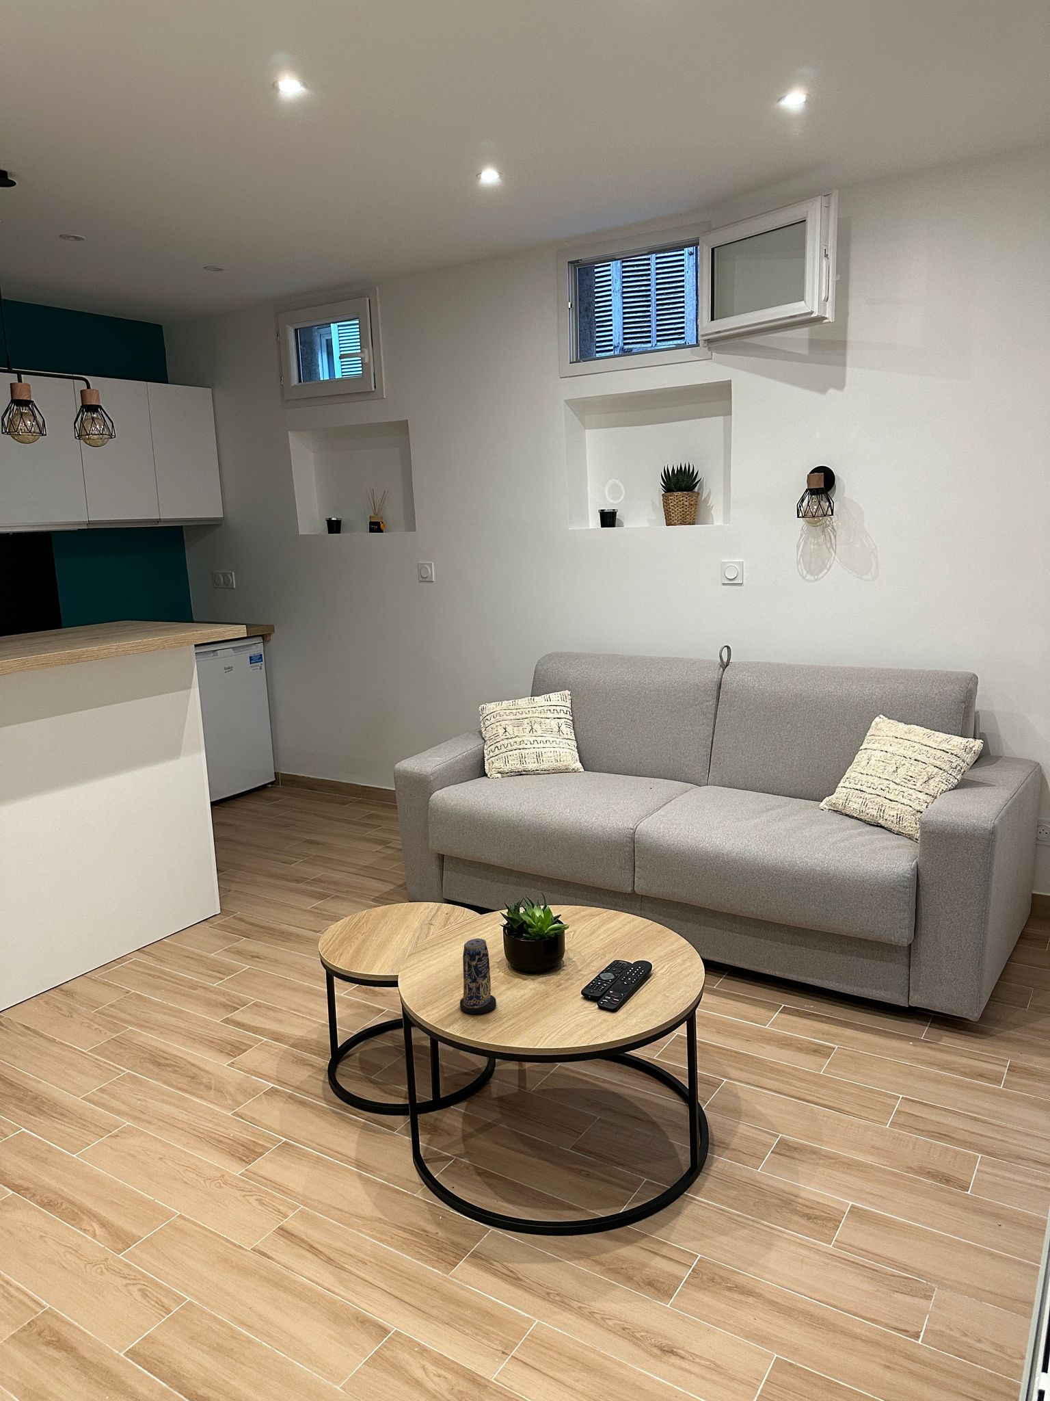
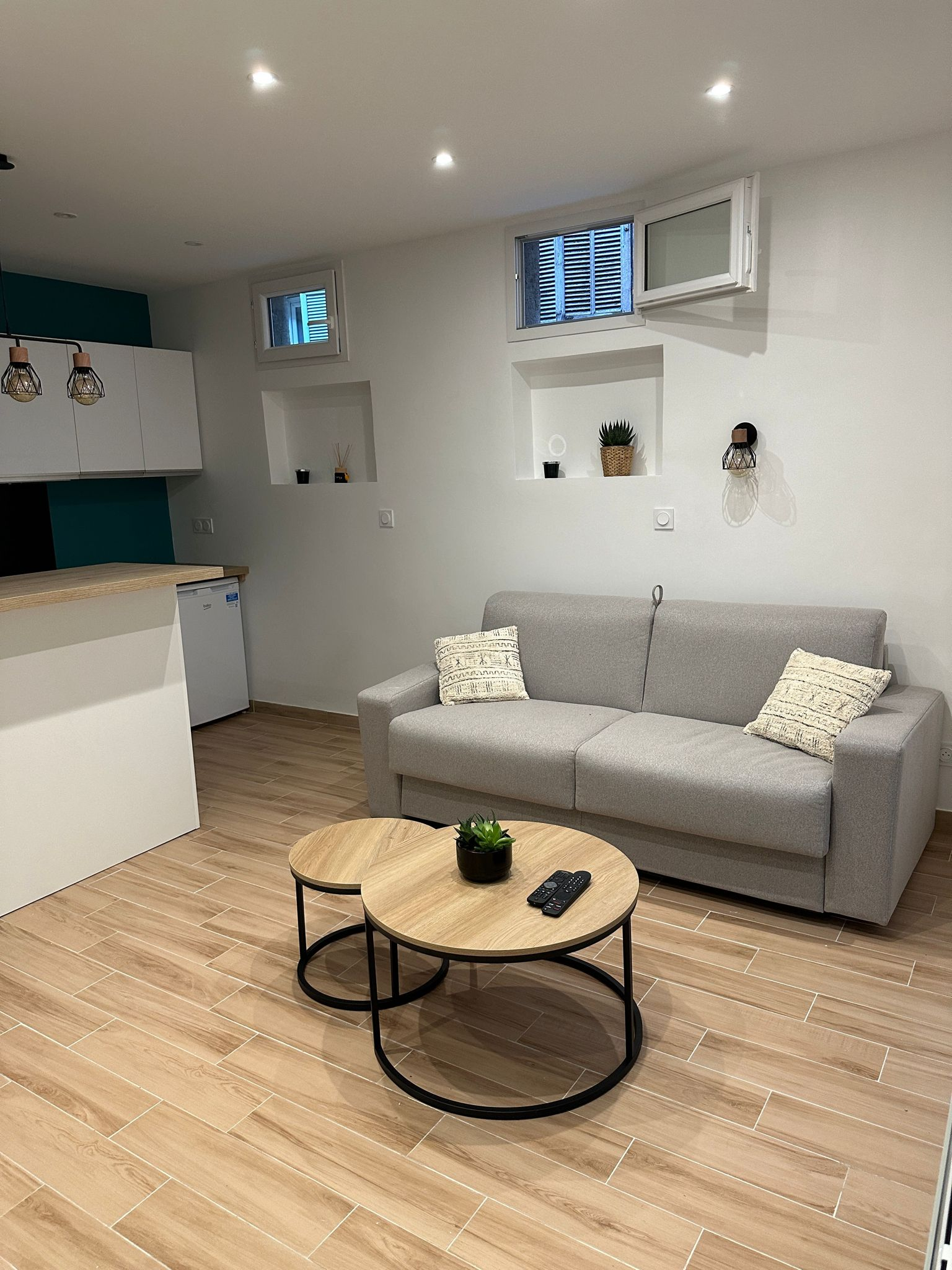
- candle [460,938,497,1015]
